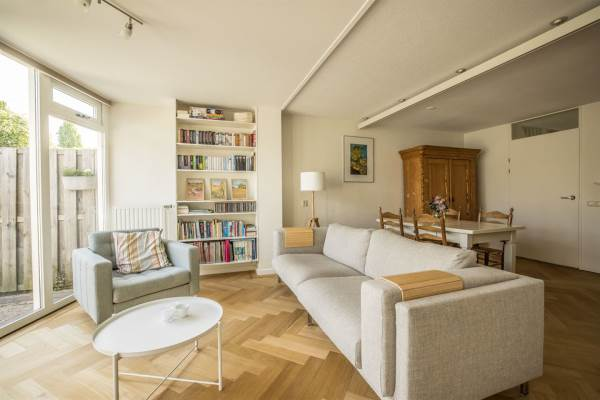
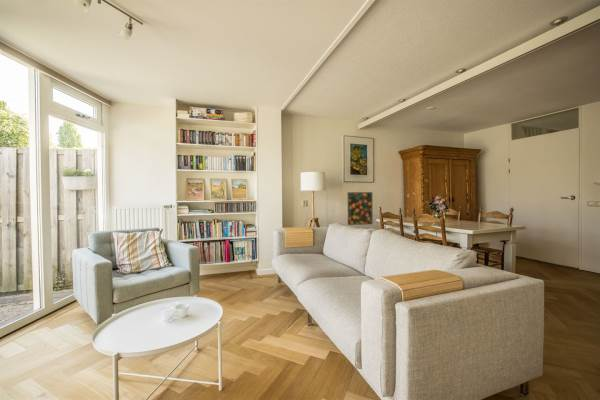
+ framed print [347,191,374,226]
